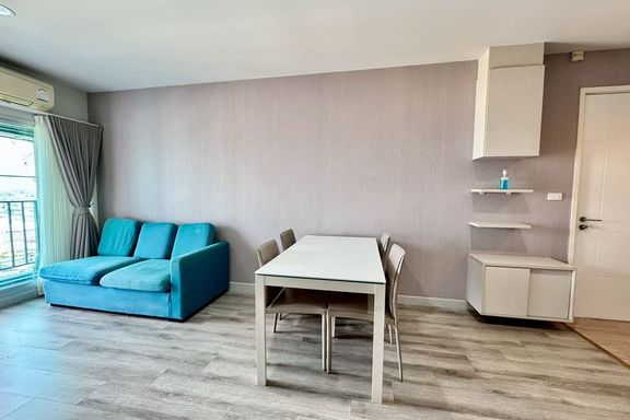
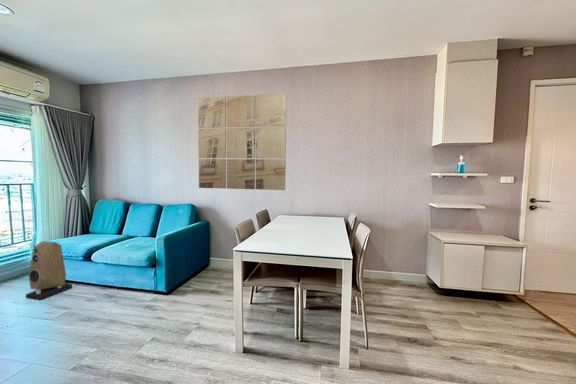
+ speaker [25,240,73,301]
+ wall art [197,93,287,191]
